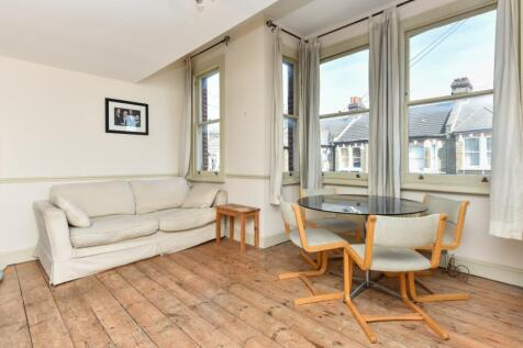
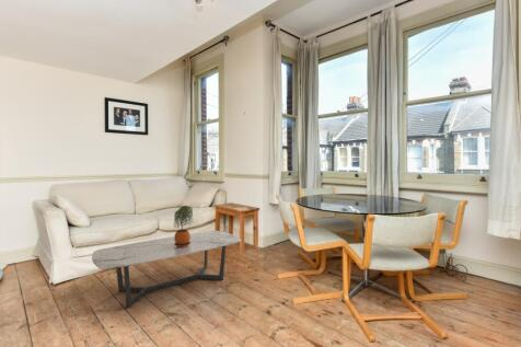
+ potted plant [173,205,195,247]
+ coffee table [91,230,242,309]
